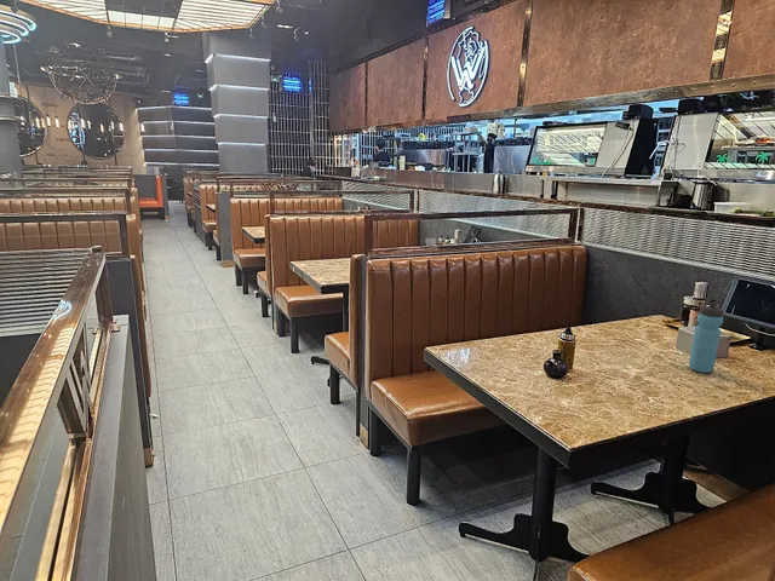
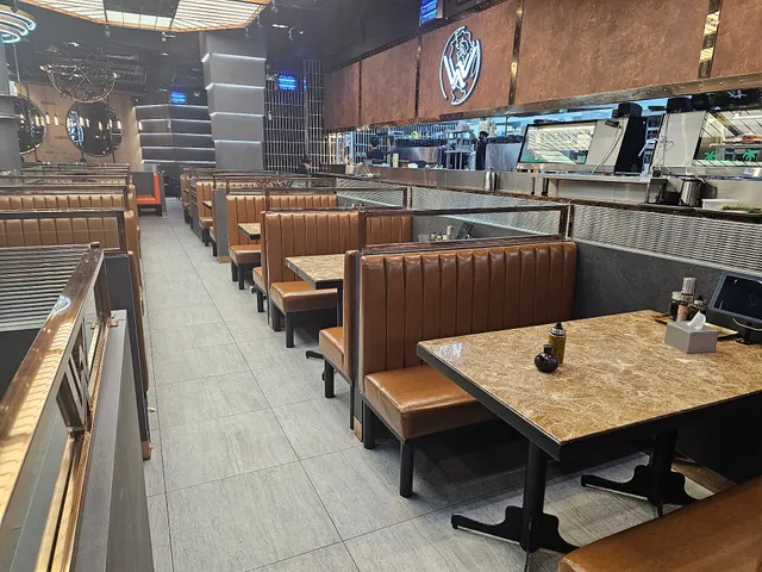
- water bottle [688,301,724,374]
